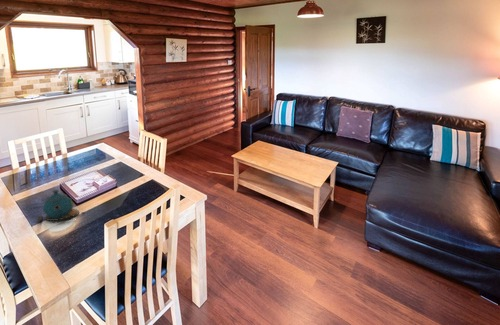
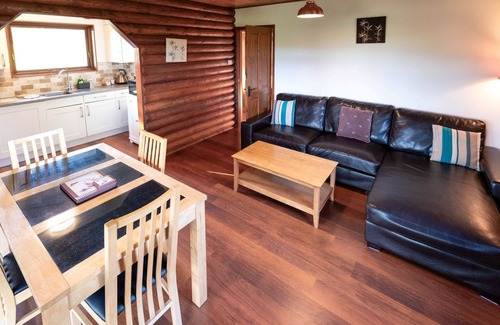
- teapot [36,189,85,225]
